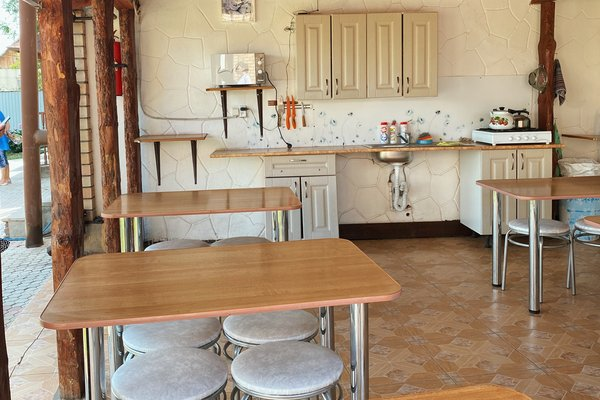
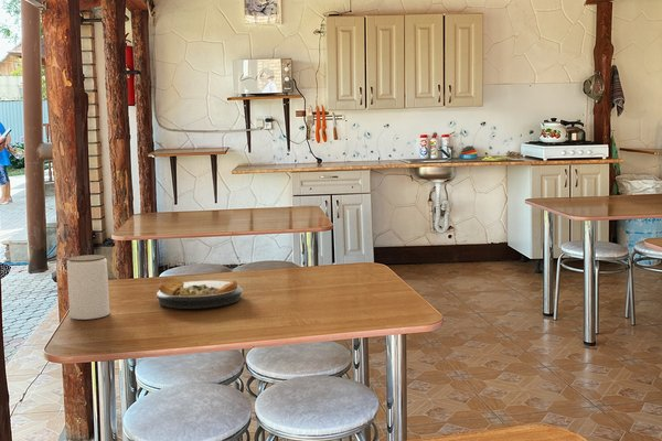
+ jar [66,254,110,321]
+ plate [156,277,244,310]
